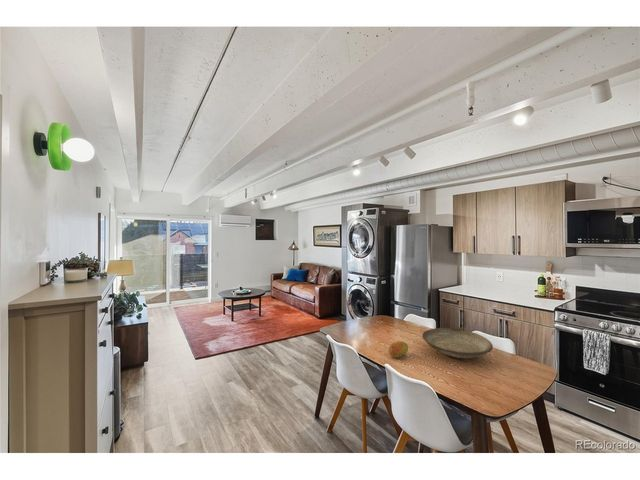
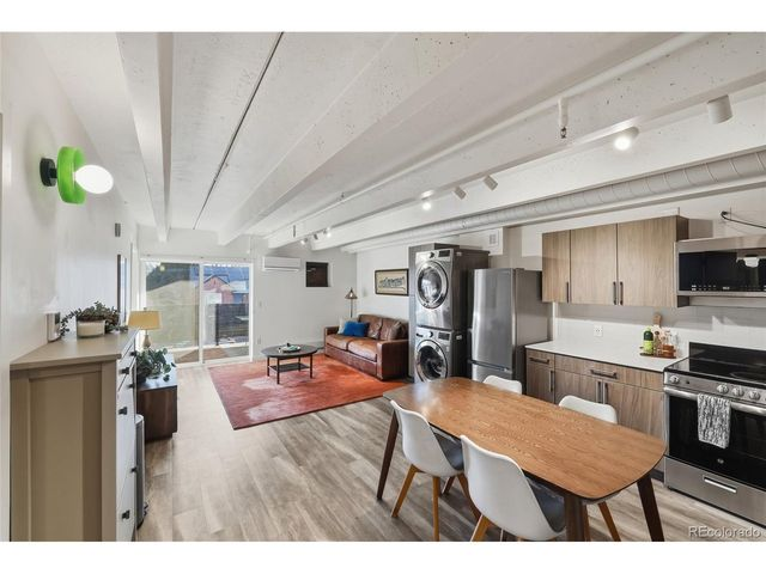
- decorative bowl [421,327,494,360]
- fruit [388,340,409,359]
